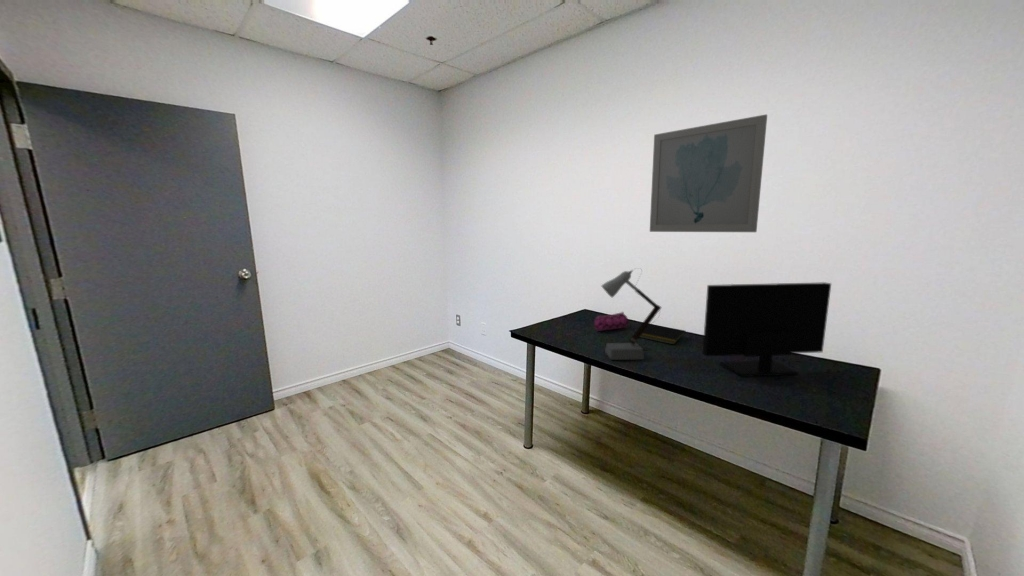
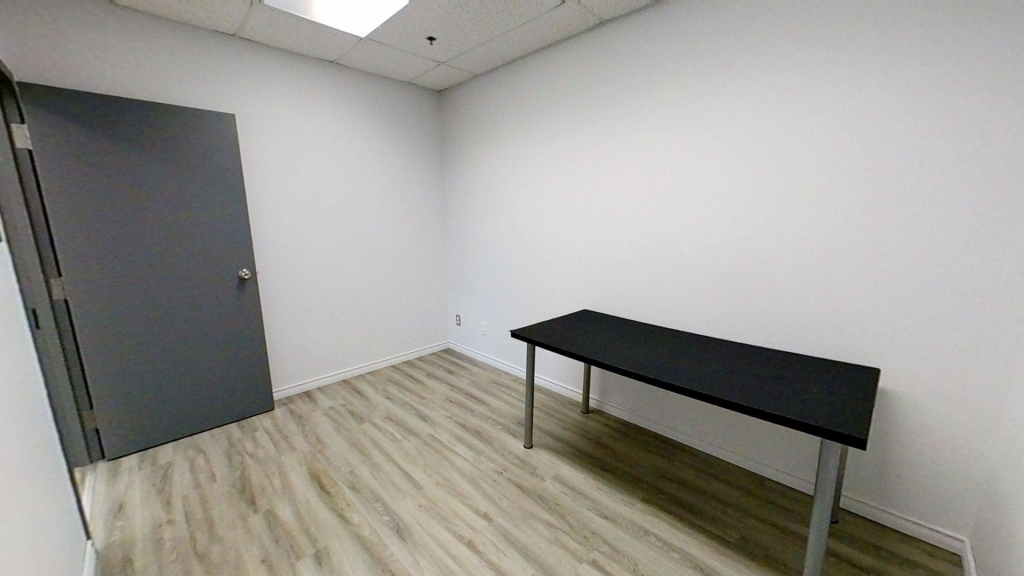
- wall art [649,113,768,233]
- notepad [639,323,687,345]
- desk lamp [600,267,662,361]
- monitor [701,281,832,378]
- pencil case [593,311,629,332]
